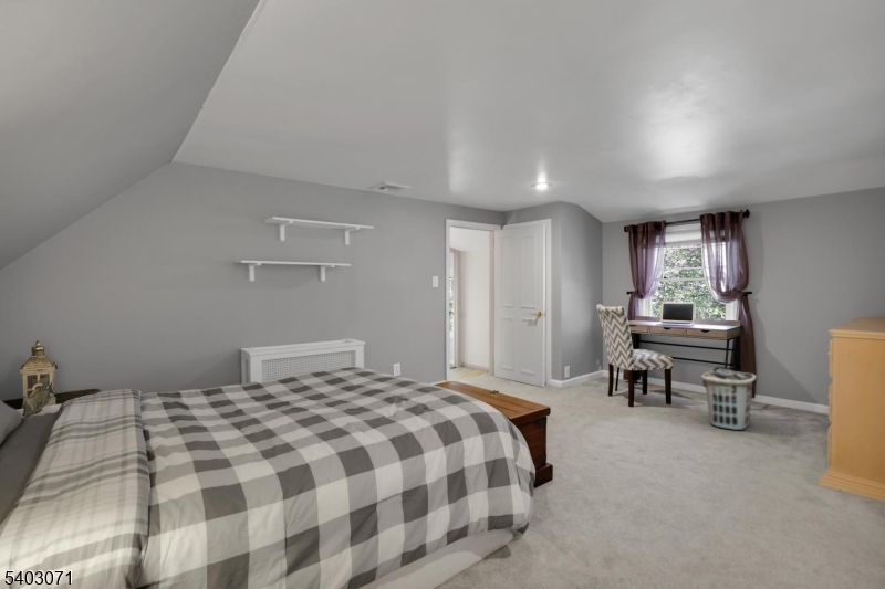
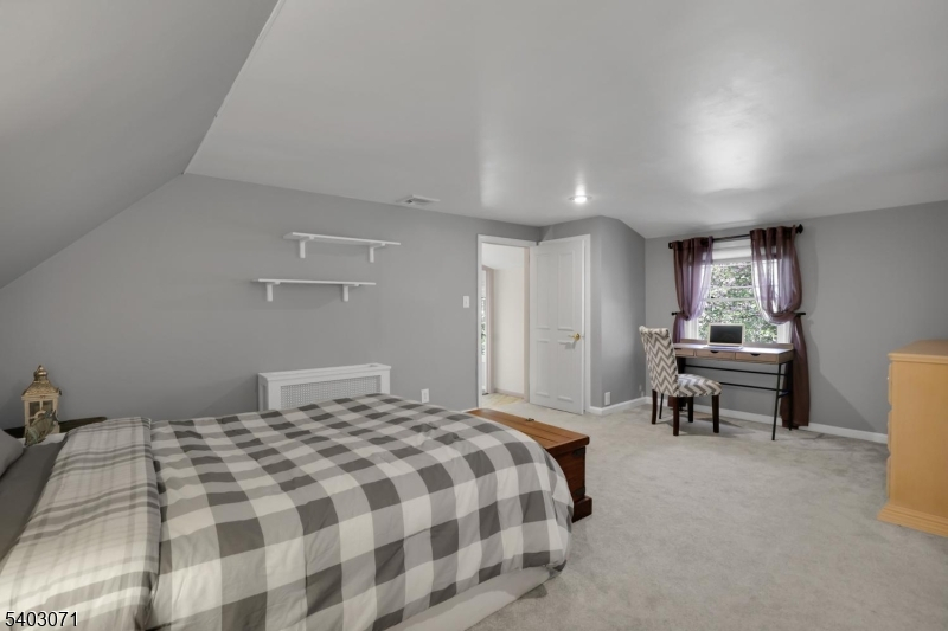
- clothes hamper [700,366,758,431]
